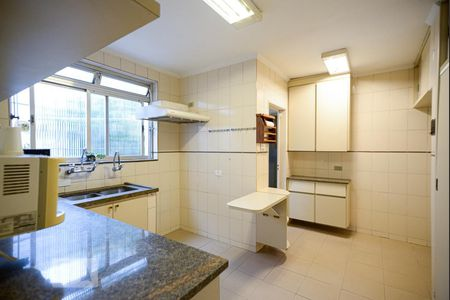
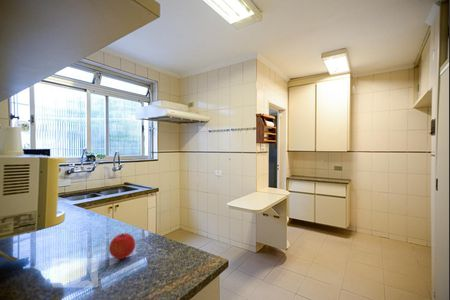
+ fruit [108,232,136,260]
